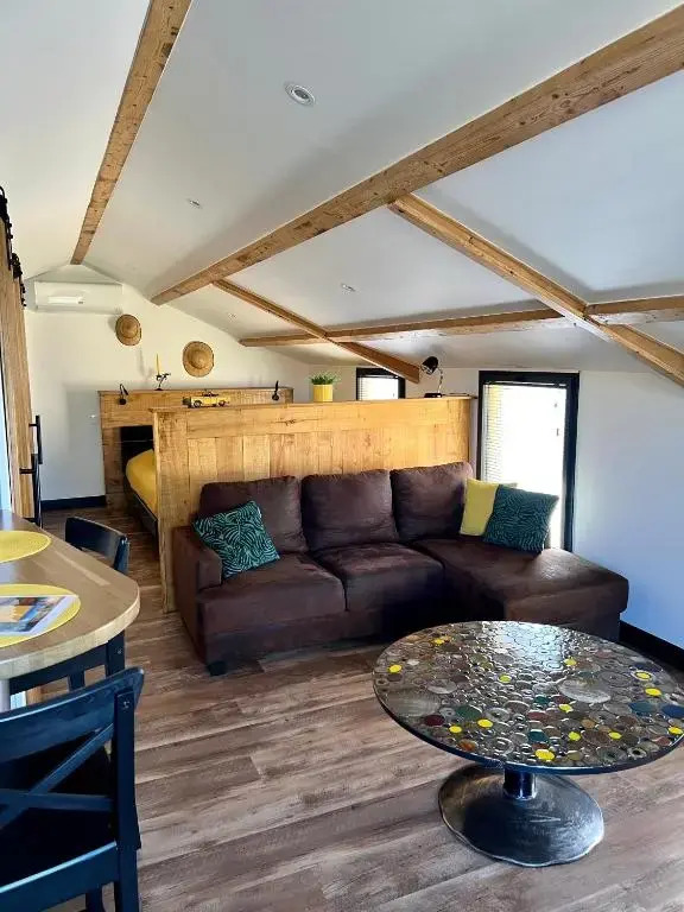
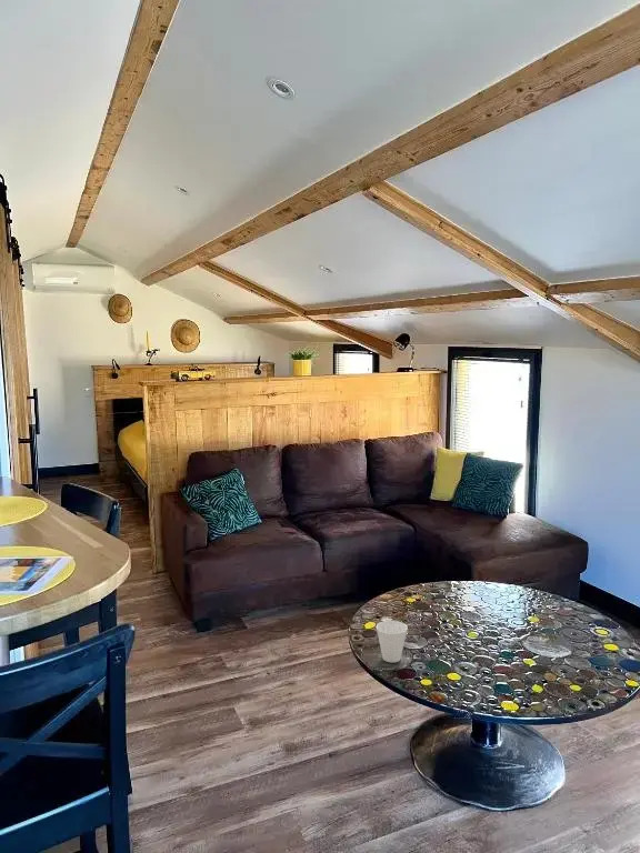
+ cup [376,620,409,663]
